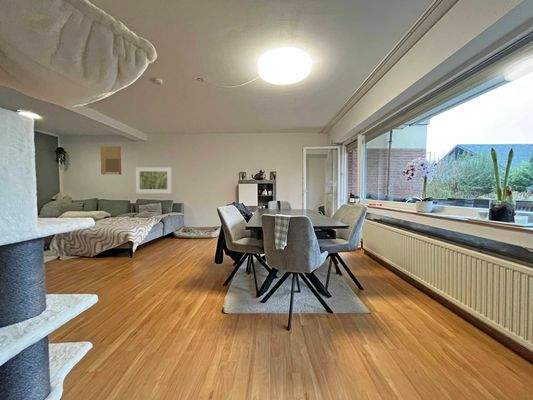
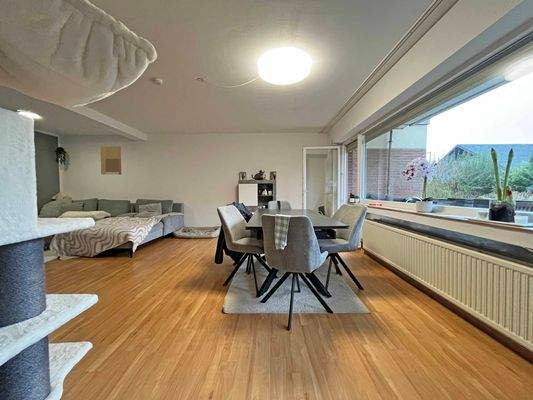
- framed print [135,166,172,194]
